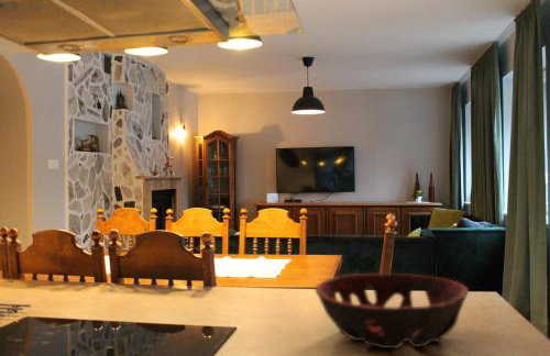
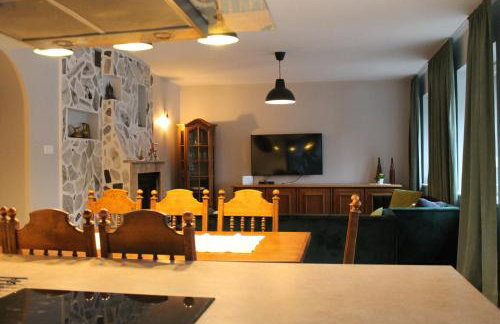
- decorative bowl [315,272,470,349]
